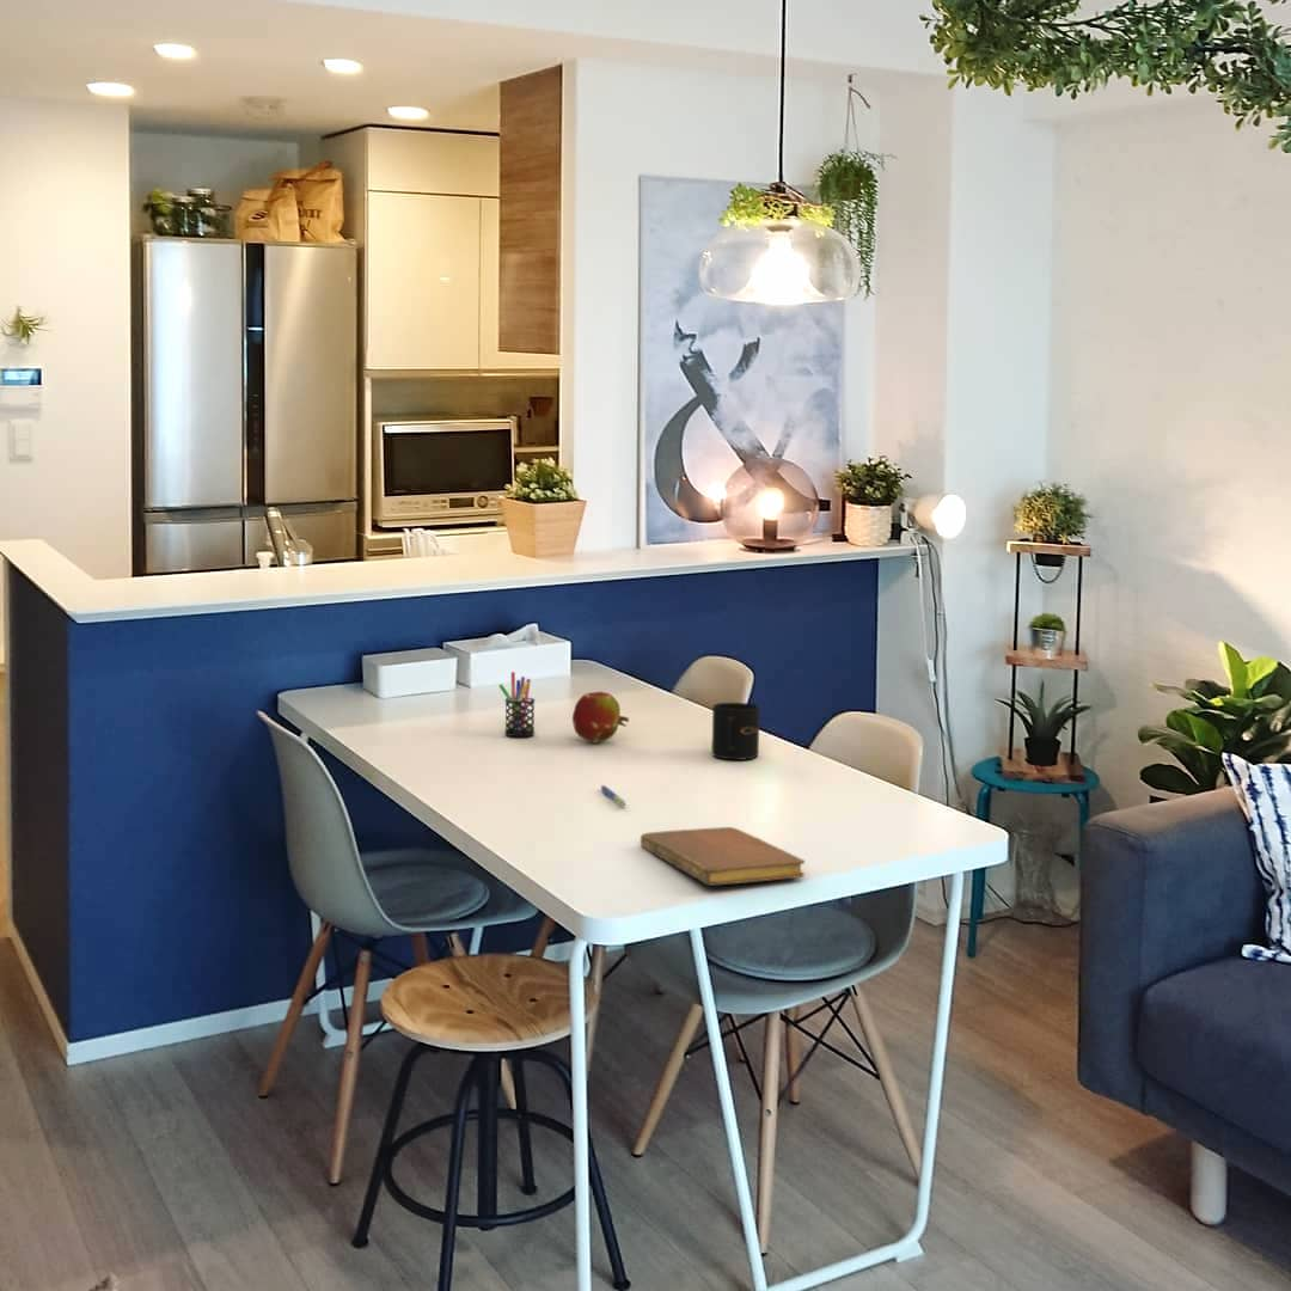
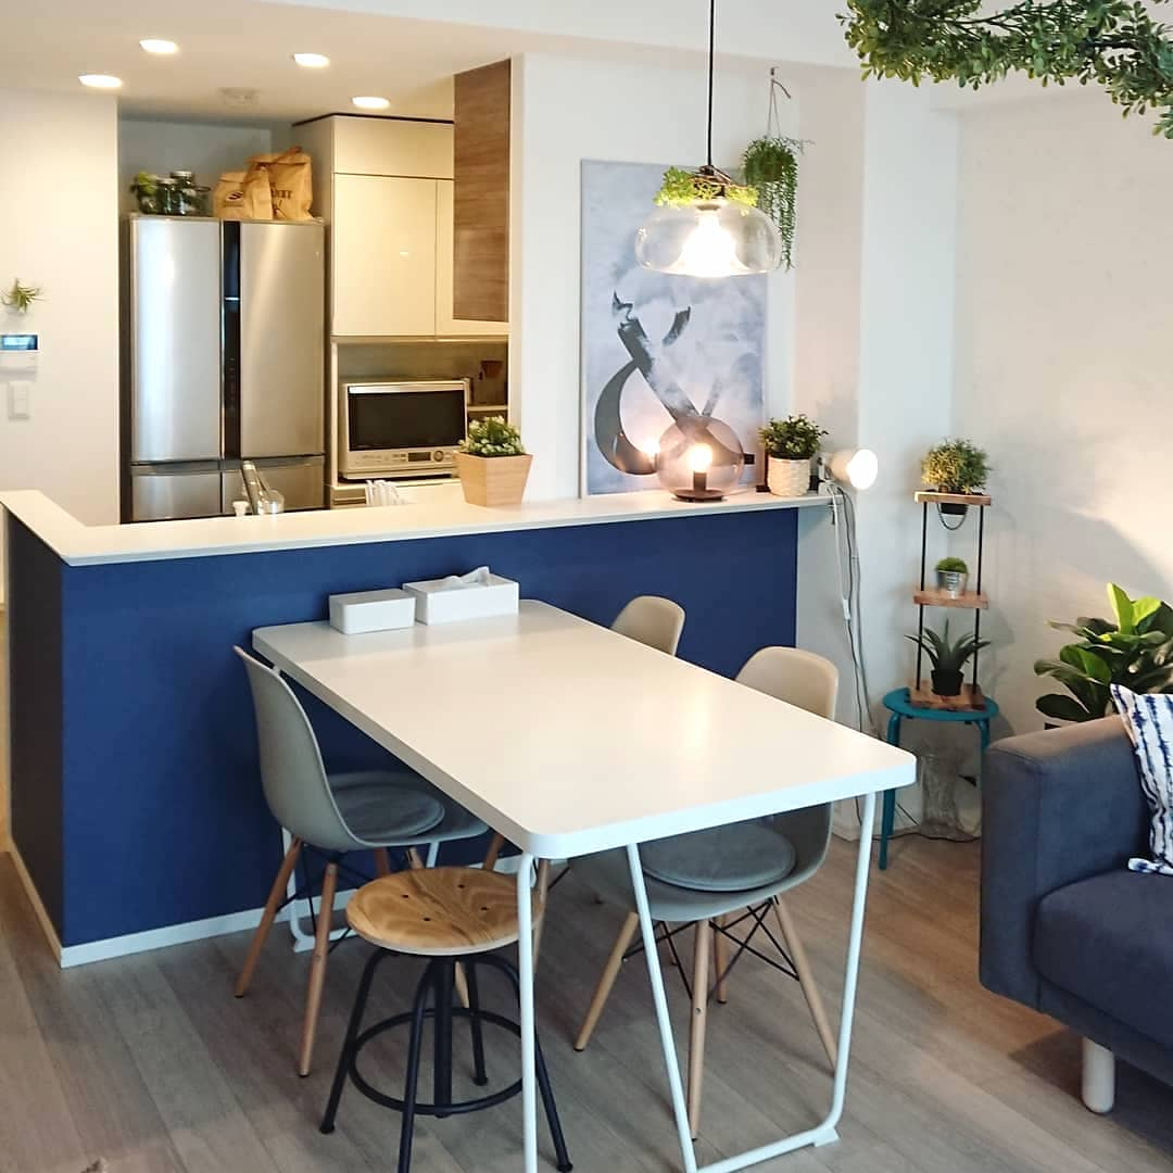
- pen [600,784,628,807]
- pen holder [498,671,536,738]
- fruit [571,691,630,744]
- notebook [640,826,806,887]
- mug [711,702,761,761]
